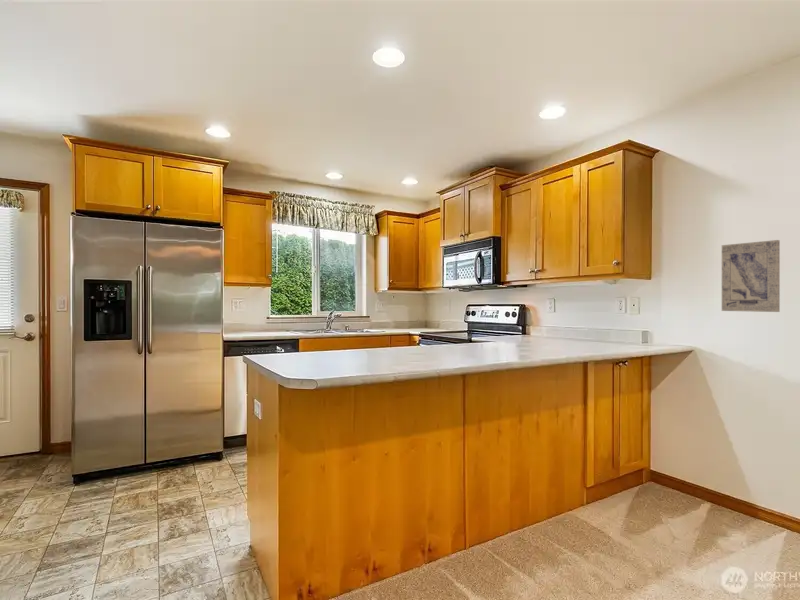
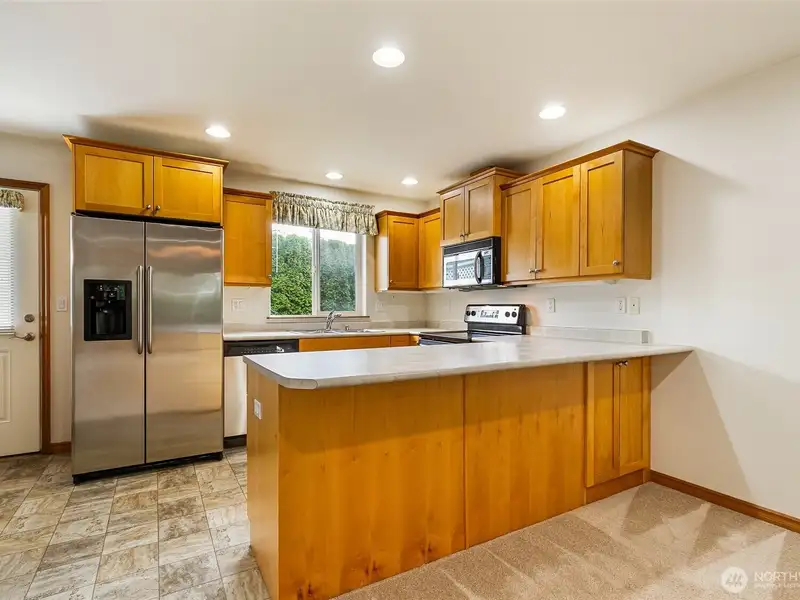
- wall art [721,239,781,313]
